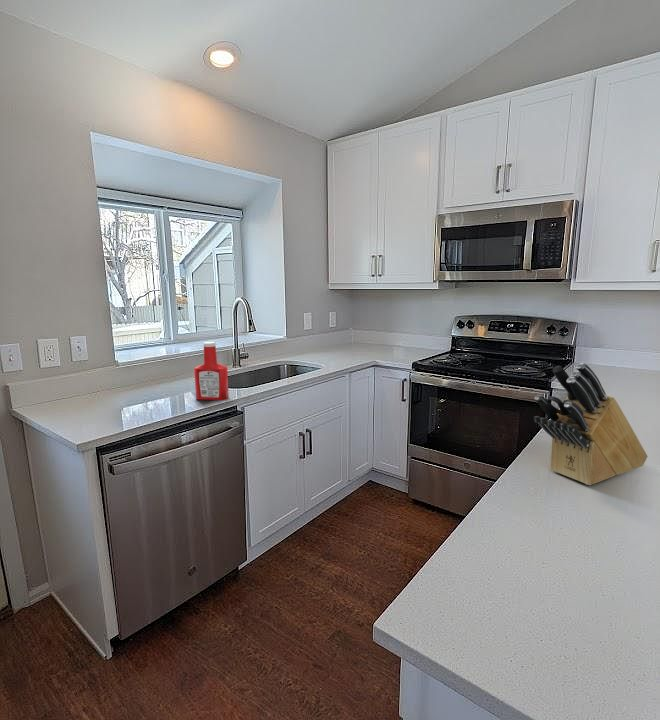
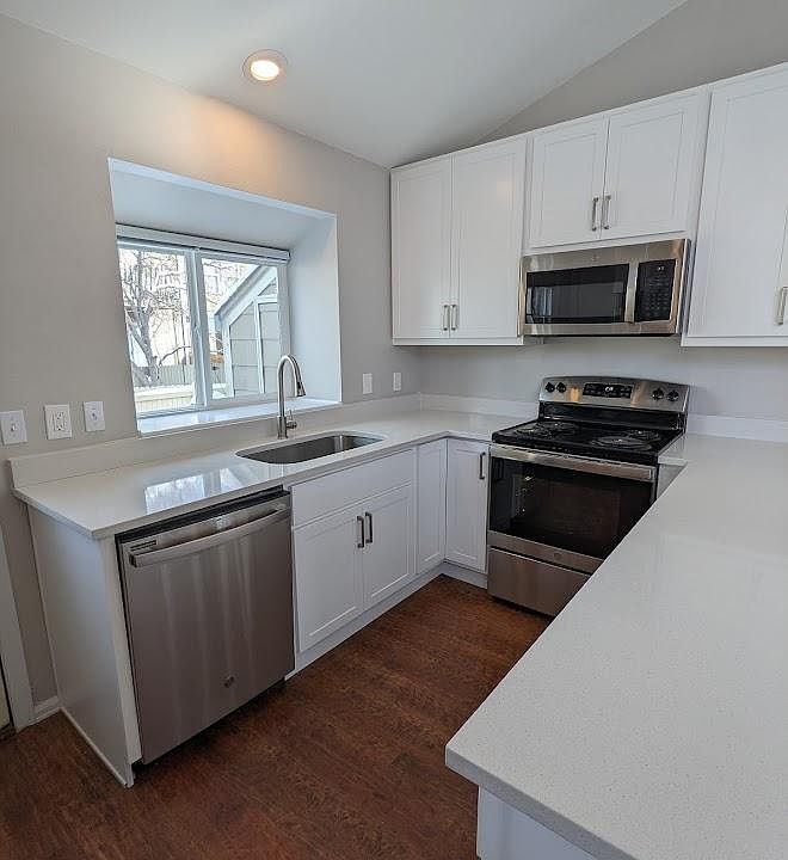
- knife block [533,362,649,486]
- soap bottle [193,341,230,401]
